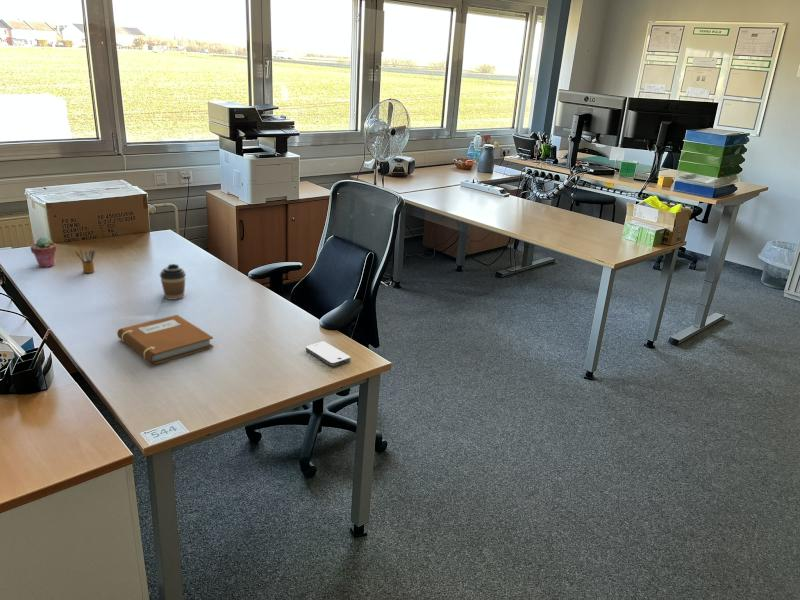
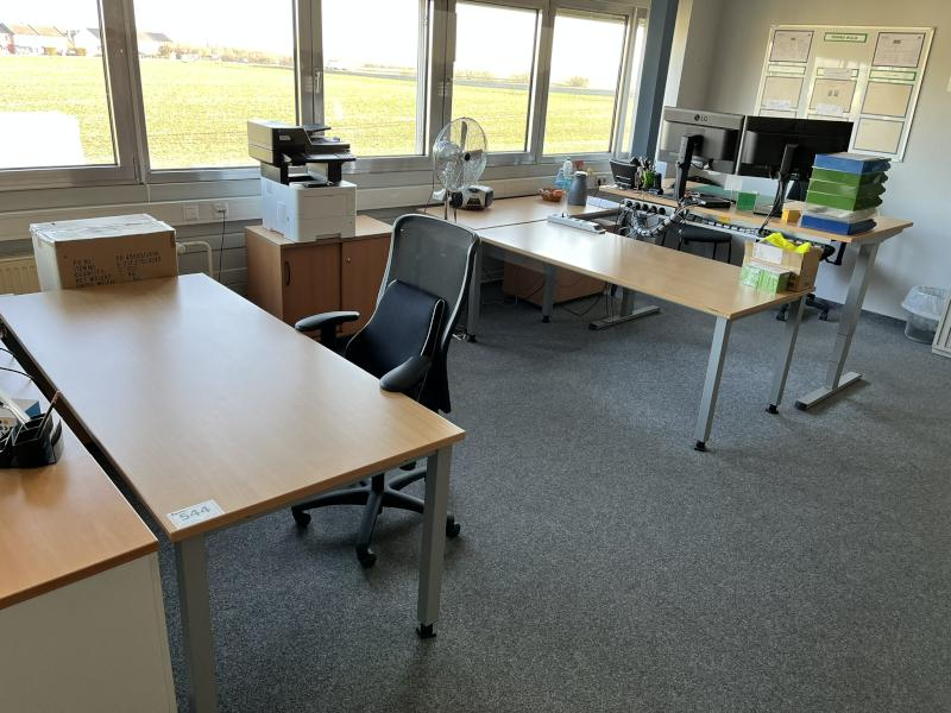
- coffee cup [159,263,187,301]
- smartphone [305,341,351,367]
- notebook [116,314,215,365]
- pencil box [74,247,97,274]
- potted succulent [29,236,57,268]
